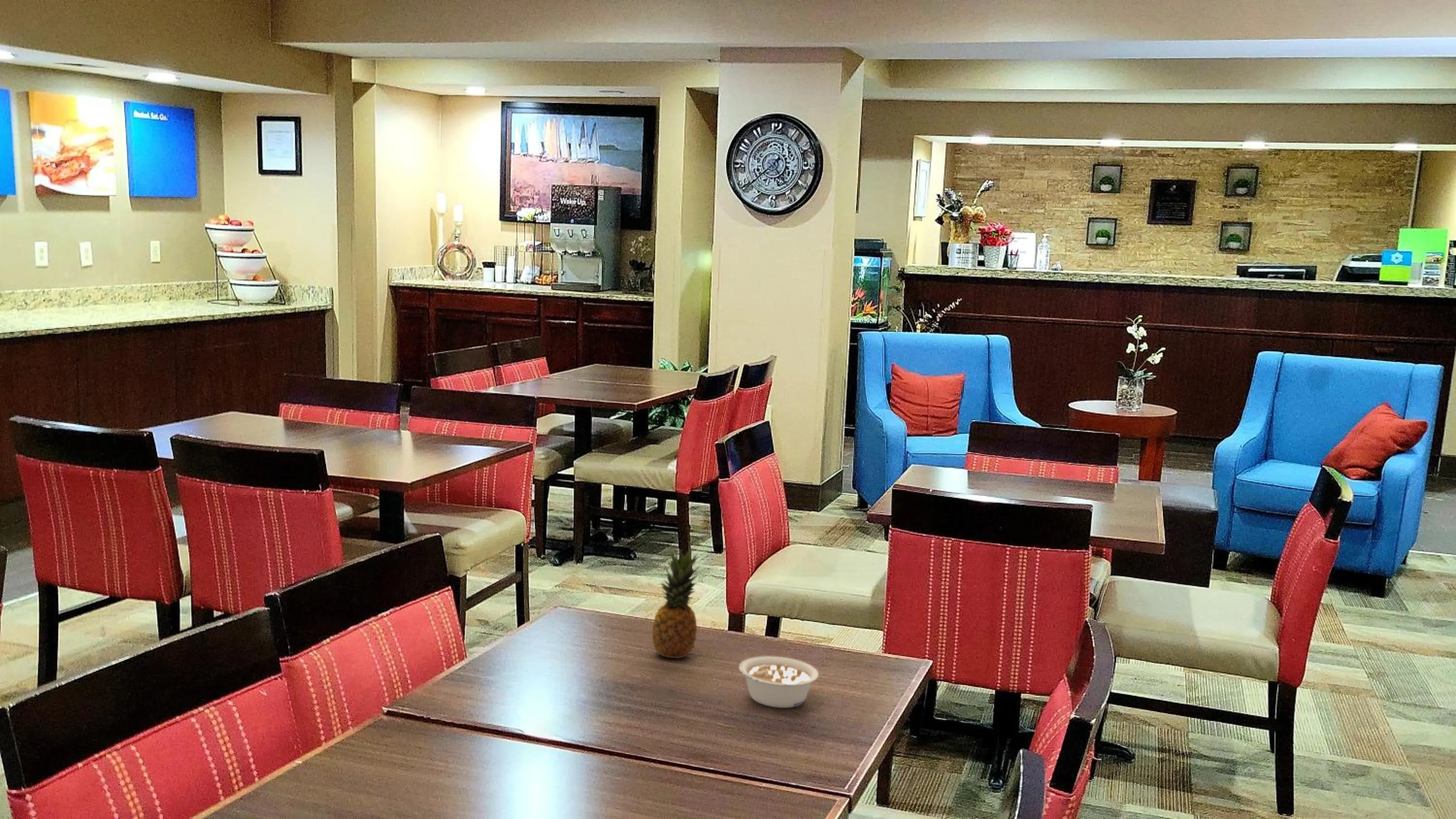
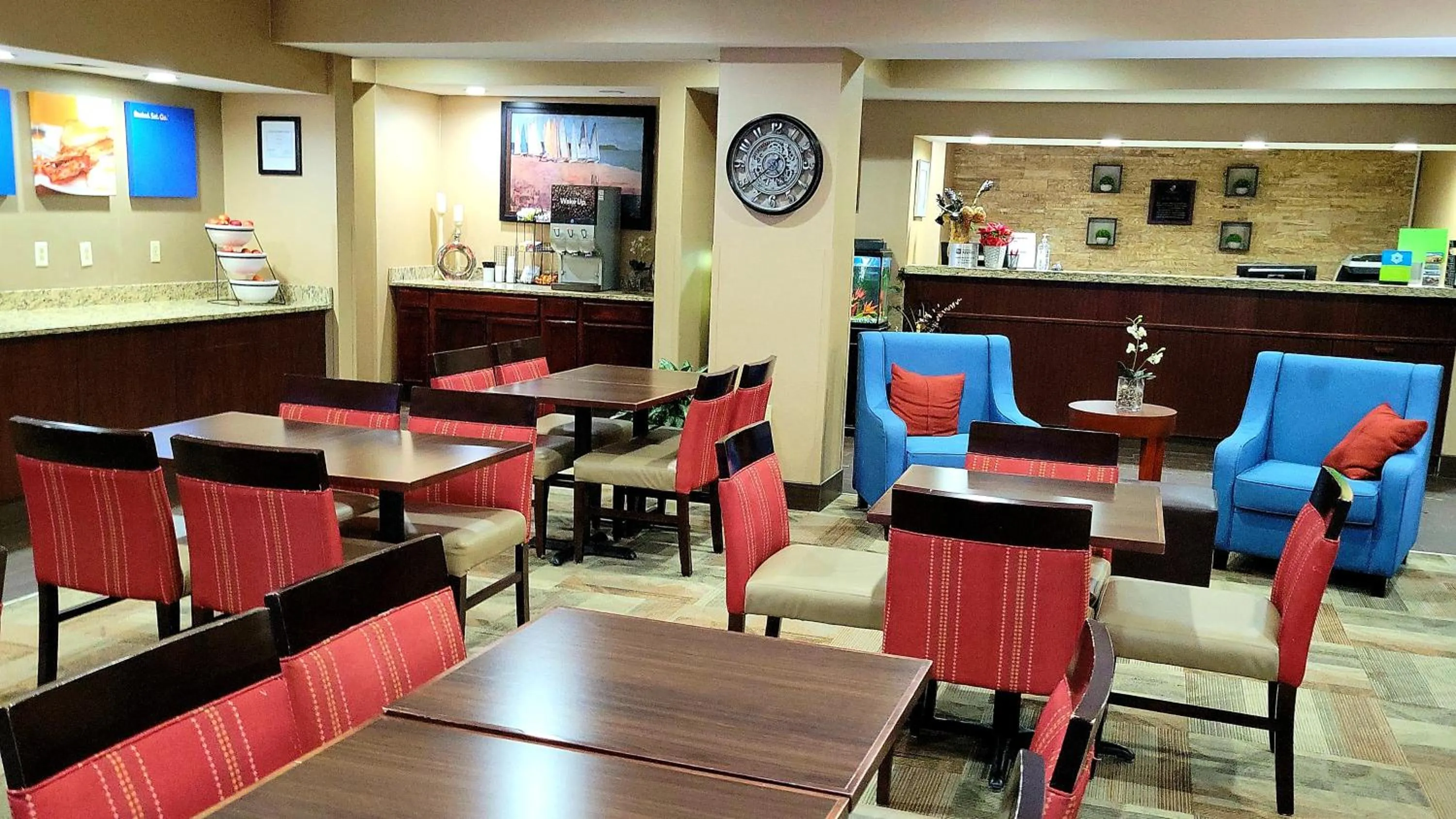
- fruit [651,545,700,659]
- legume [738,656,819,708]
